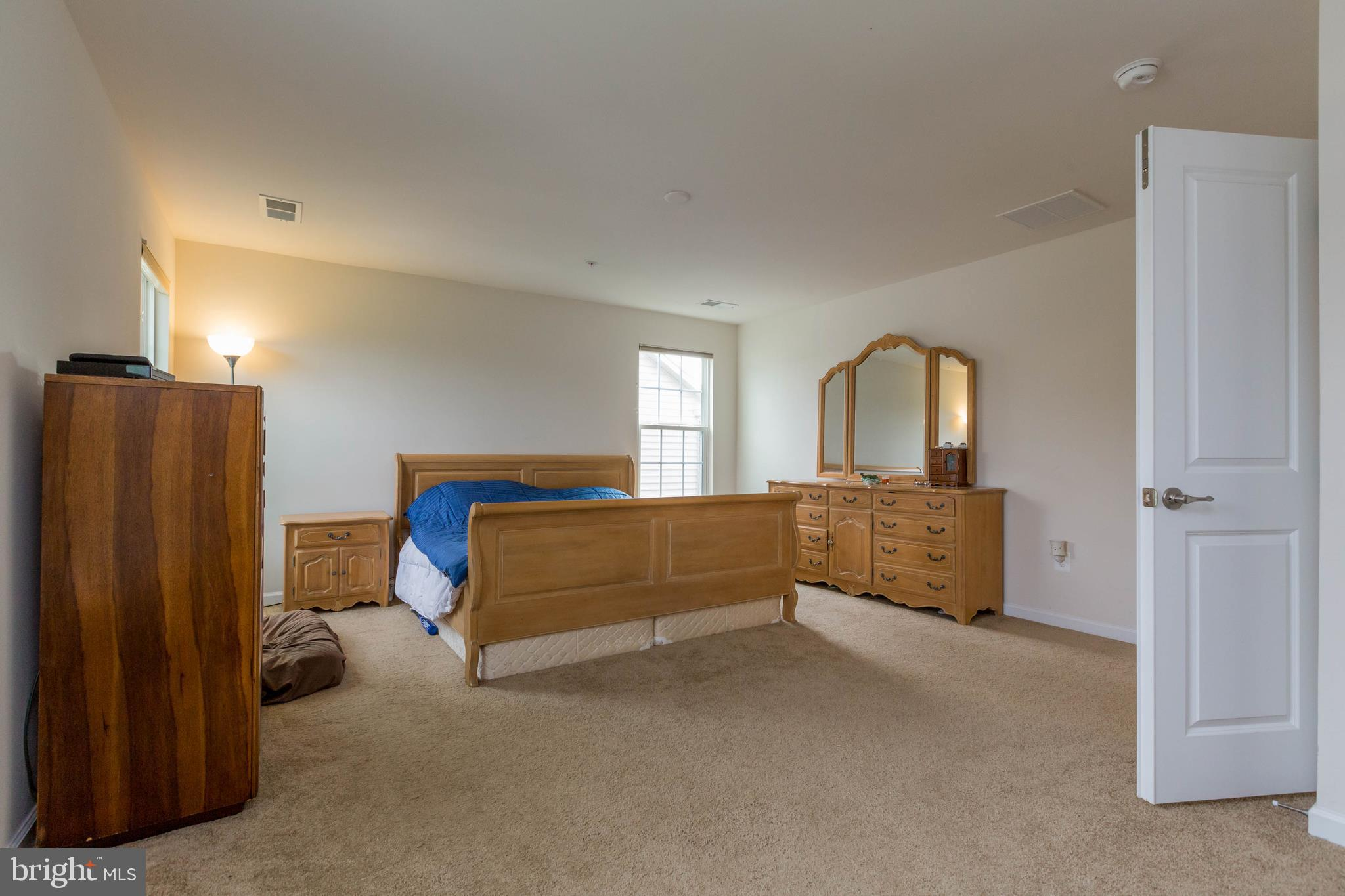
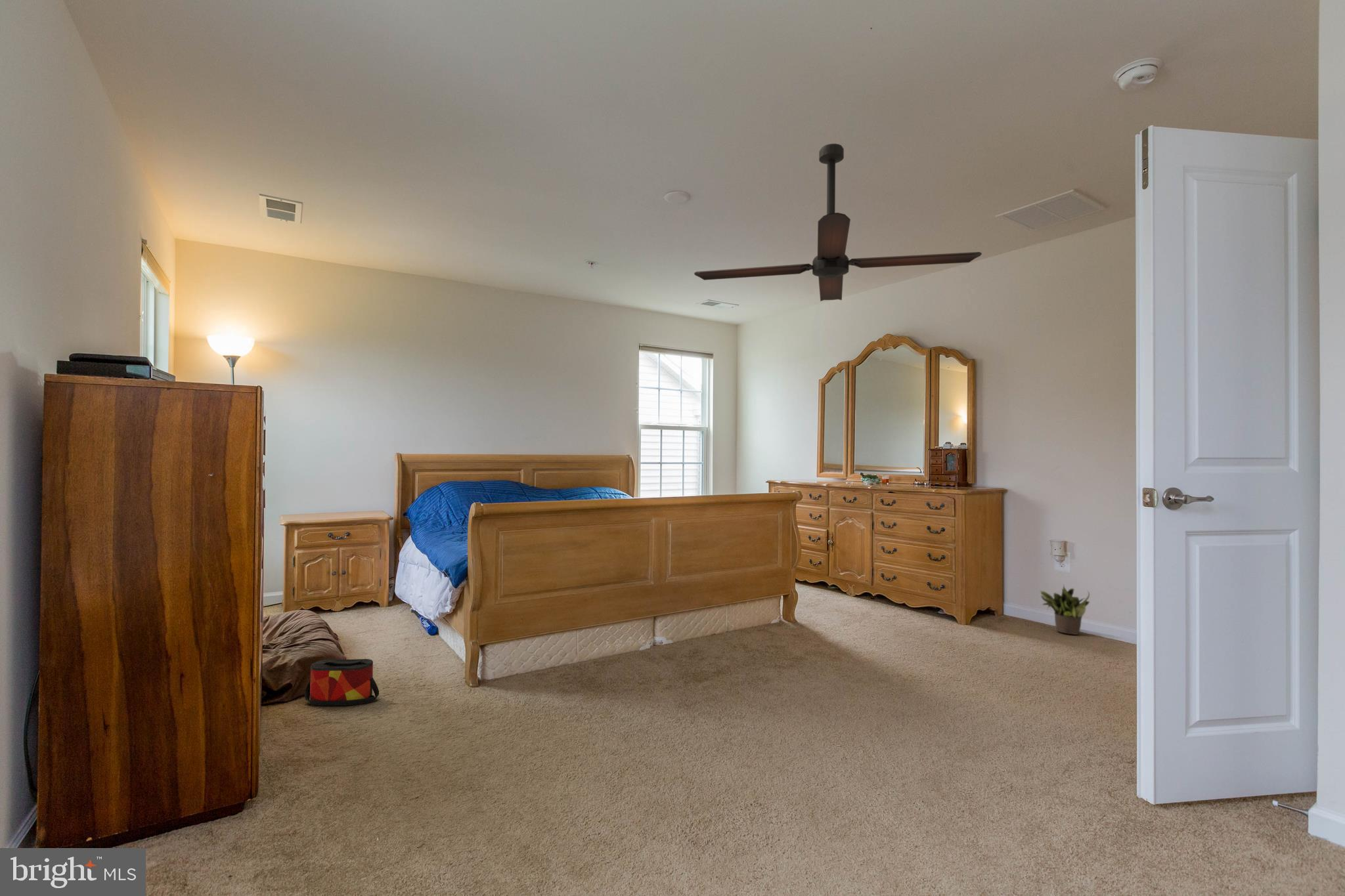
+ bag [304,658,380,706]
+ ceiling fan [694,143,982,302]
+ potted plant [1039,584,1090,635]
